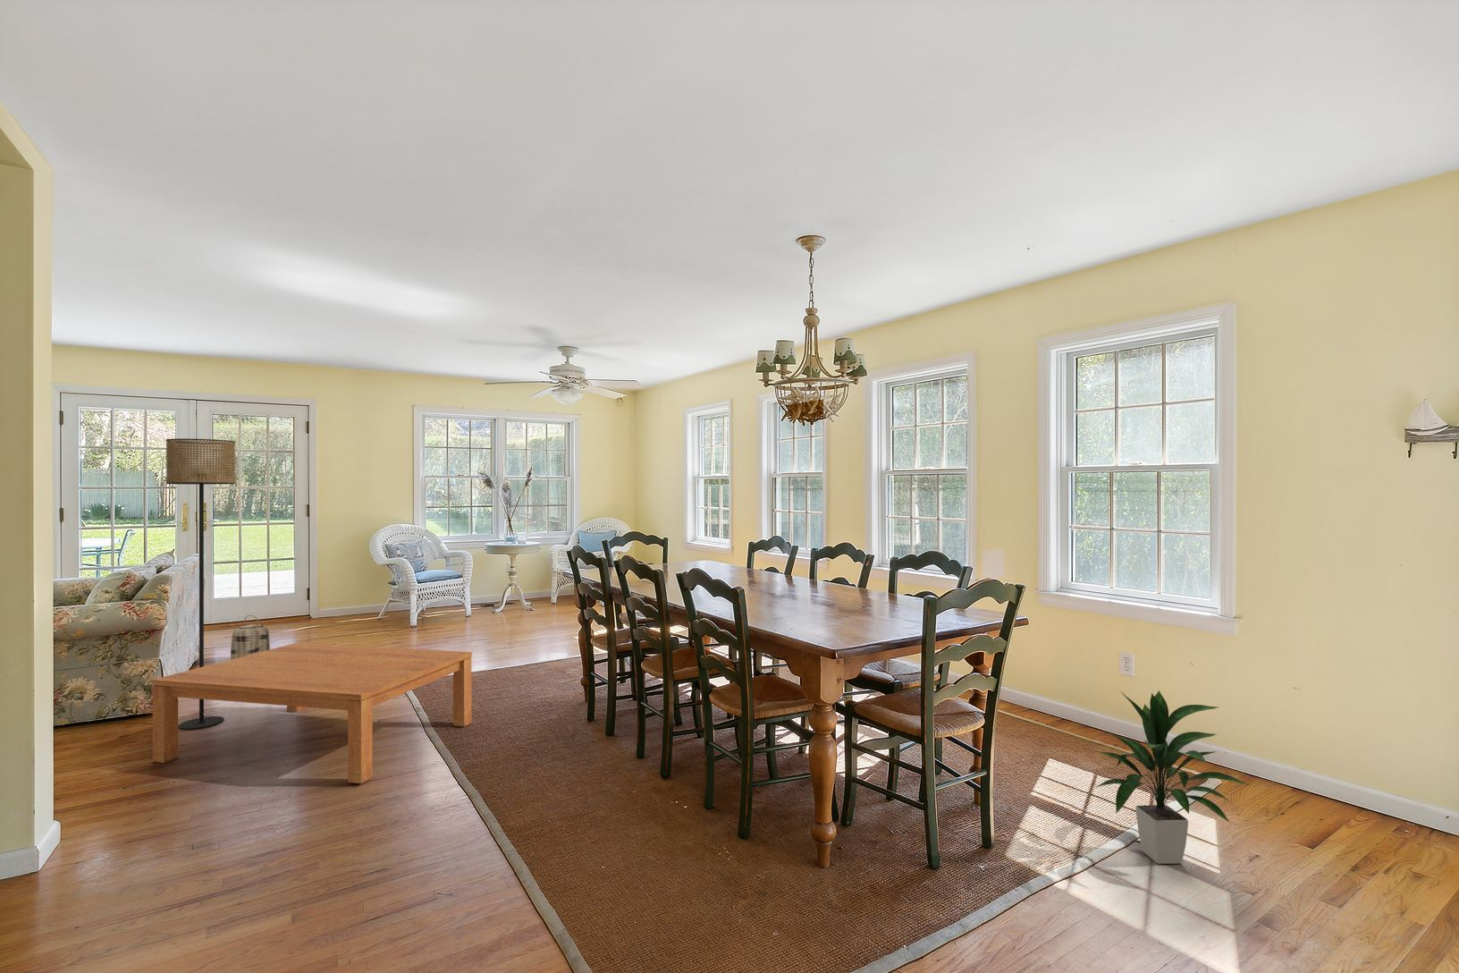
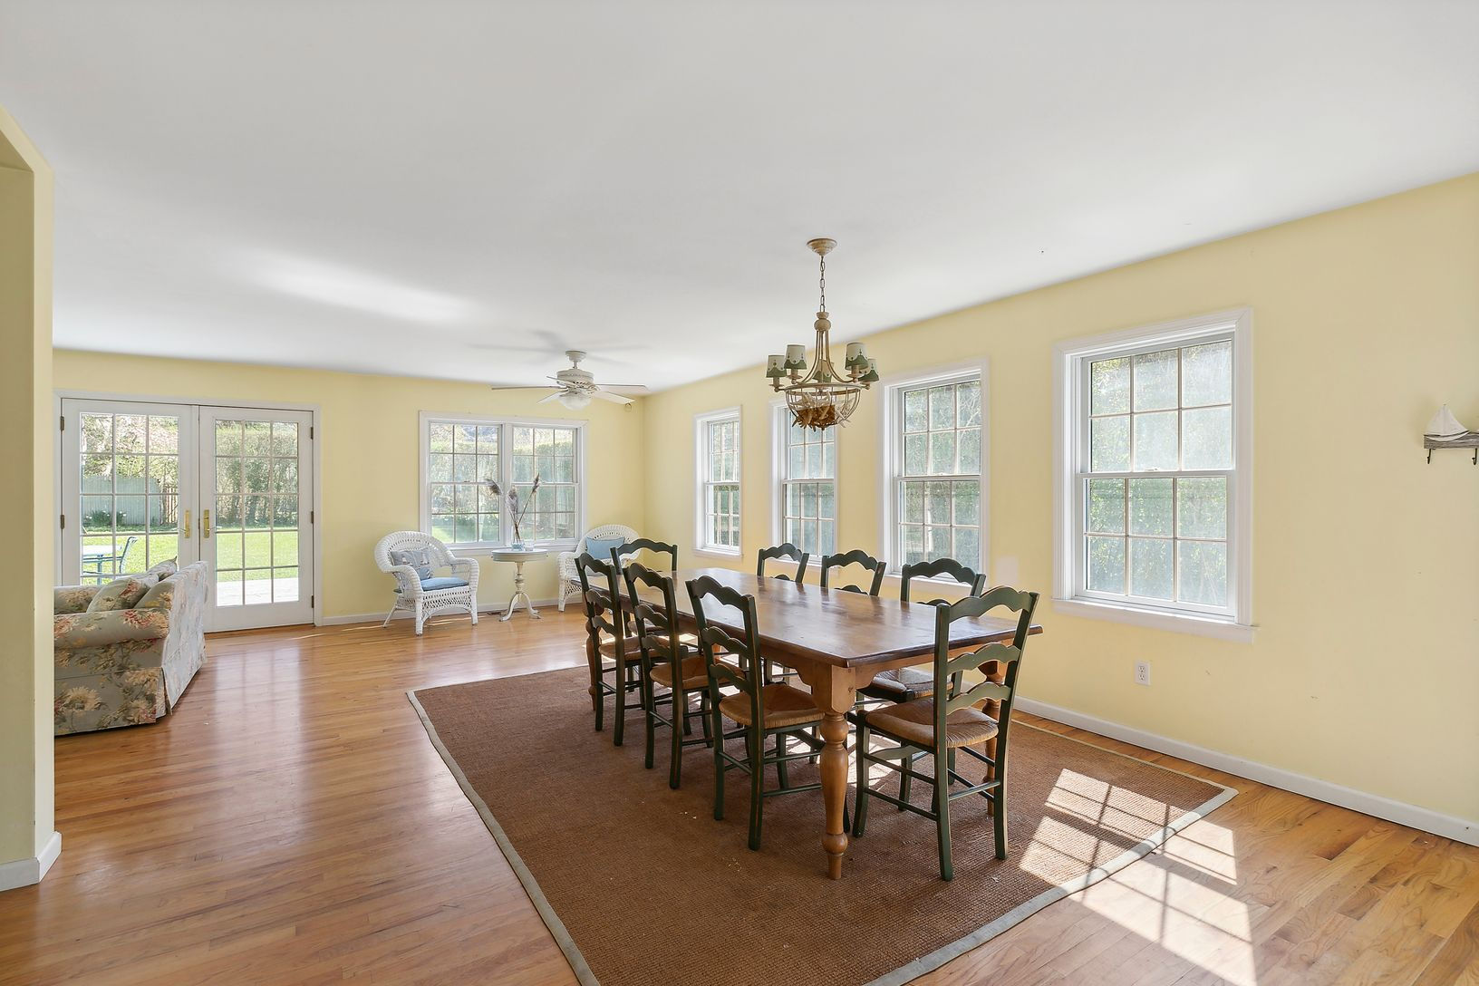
- indoor plant [1094,690,1249,864]
- coffee table [151,642,473,784]
- basket [230,615,271,660]
- floor lamp [165,439,236,731]
